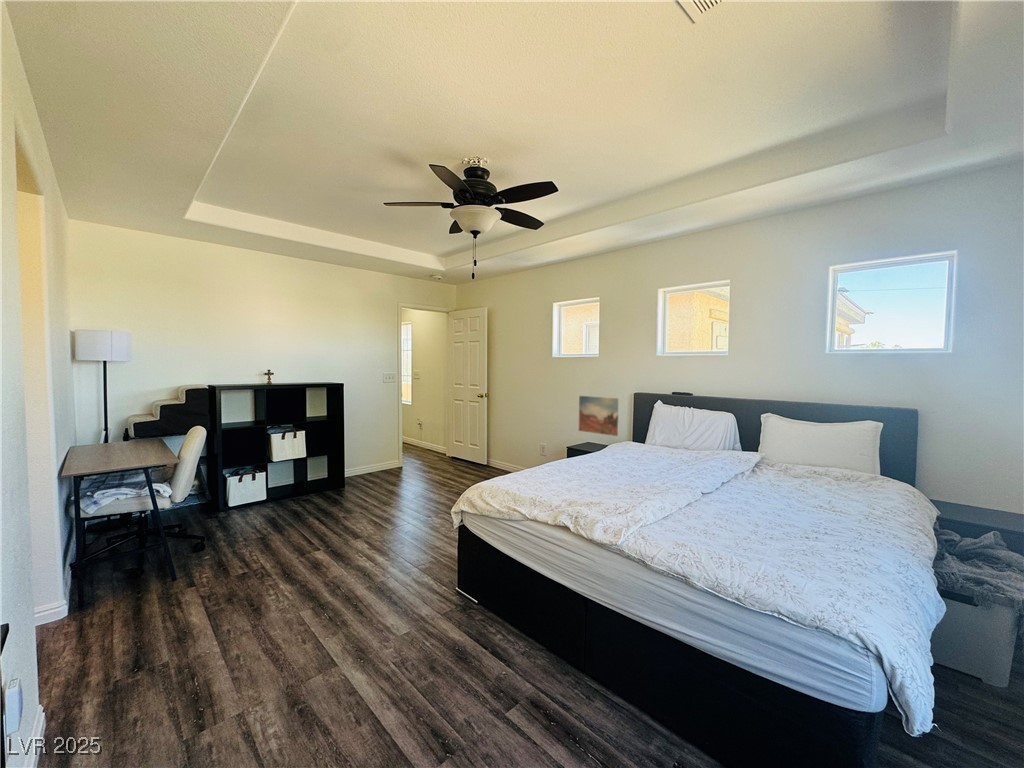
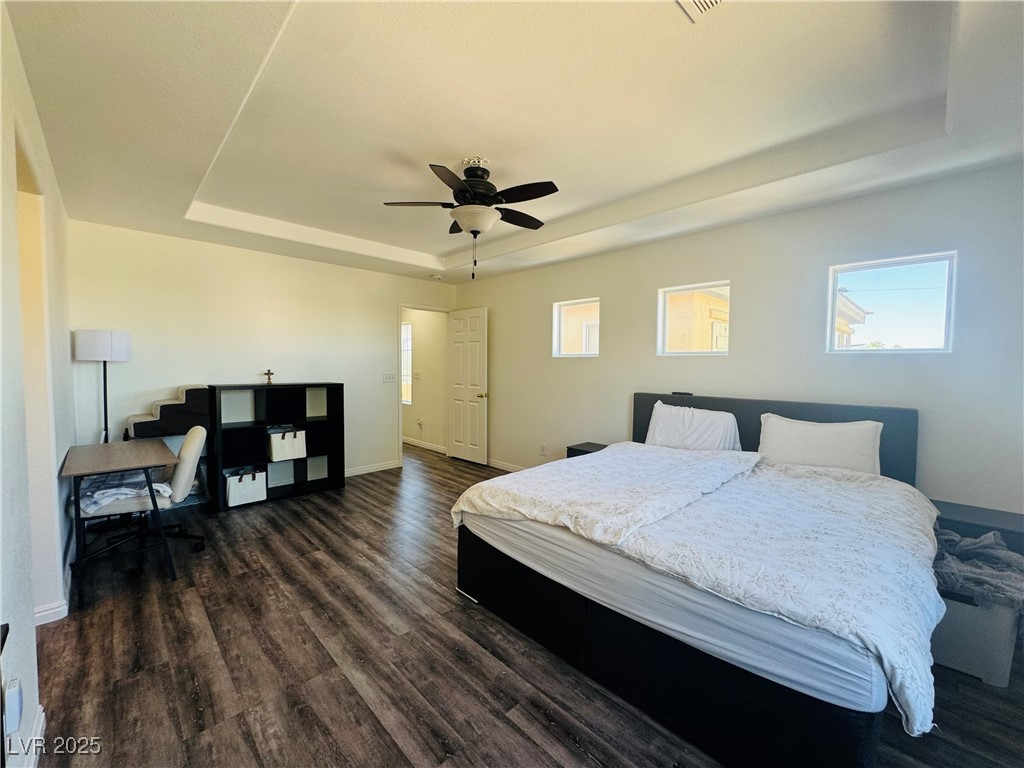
- wall art [578,395,620,437]
